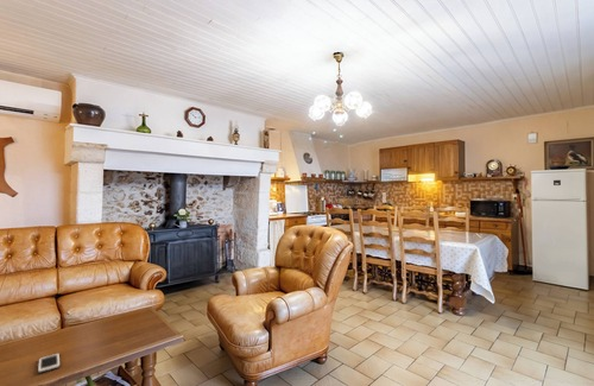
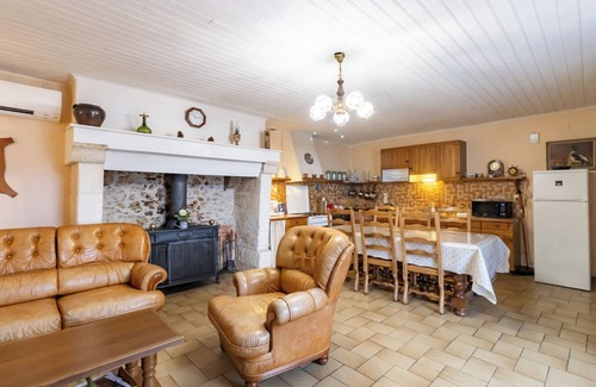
- cell phone [37,352,61,374]
